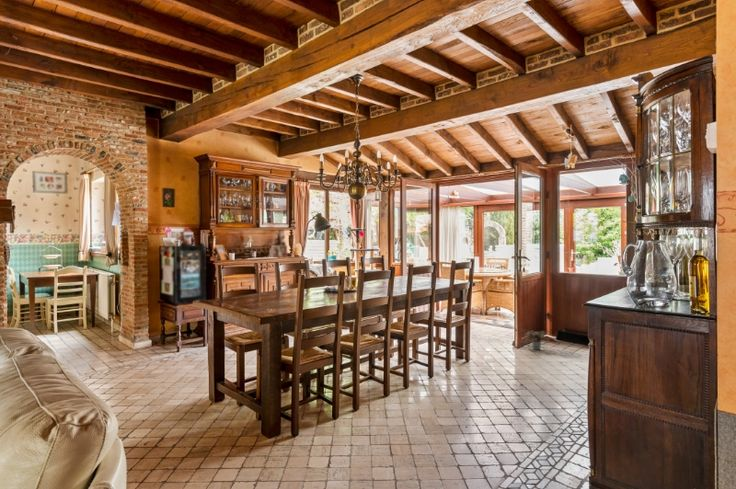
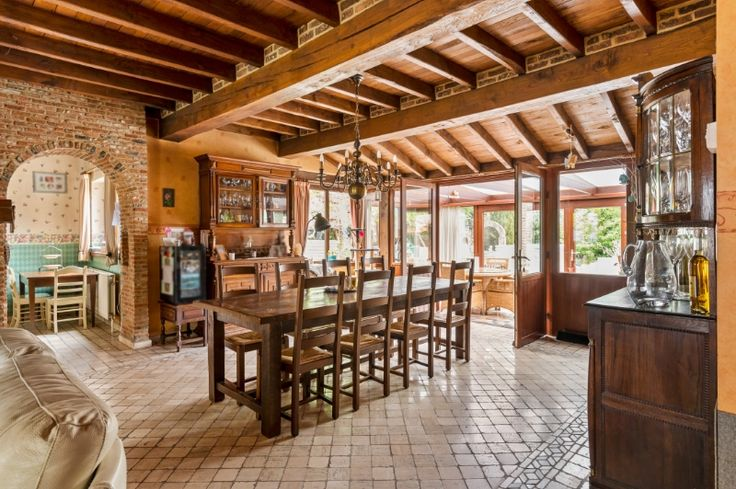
- potted plant [522,329,550,351]
